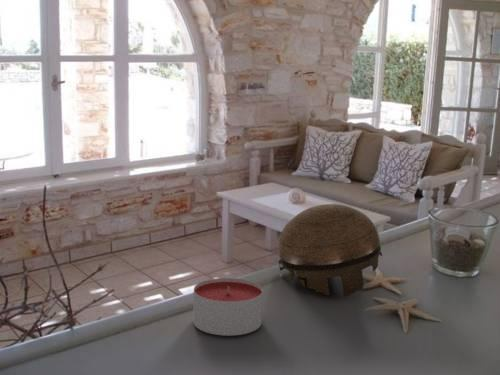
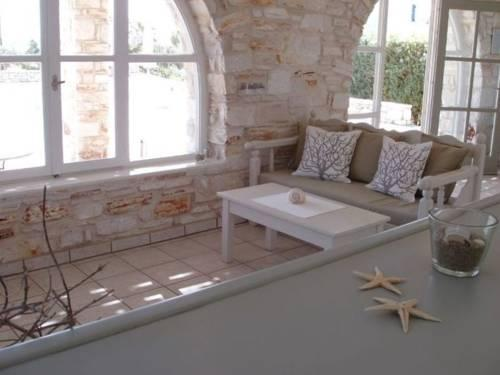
- decorative bowl [277,203,383,297]
- candle [192,277,264,337]
